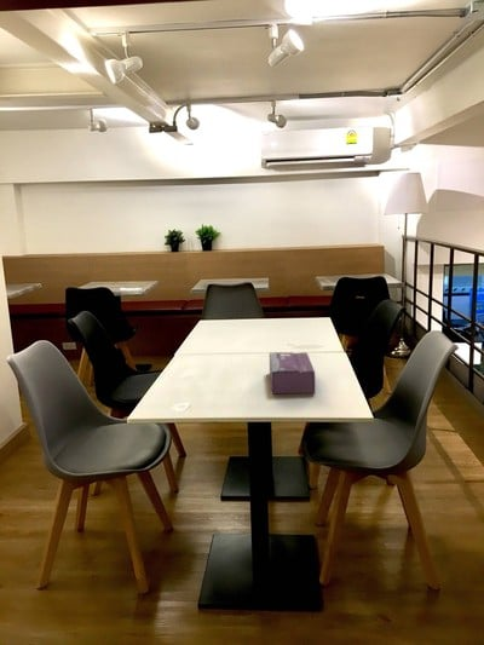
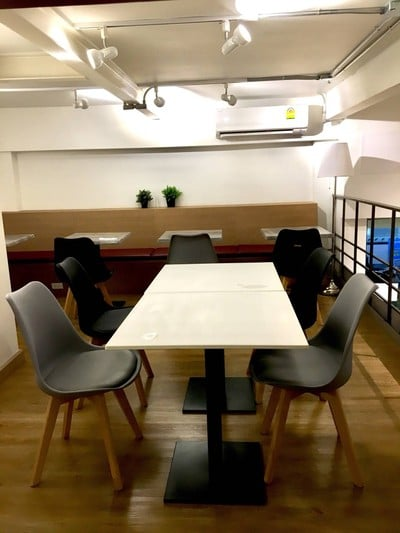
- tissue box [269,351,316,395]
